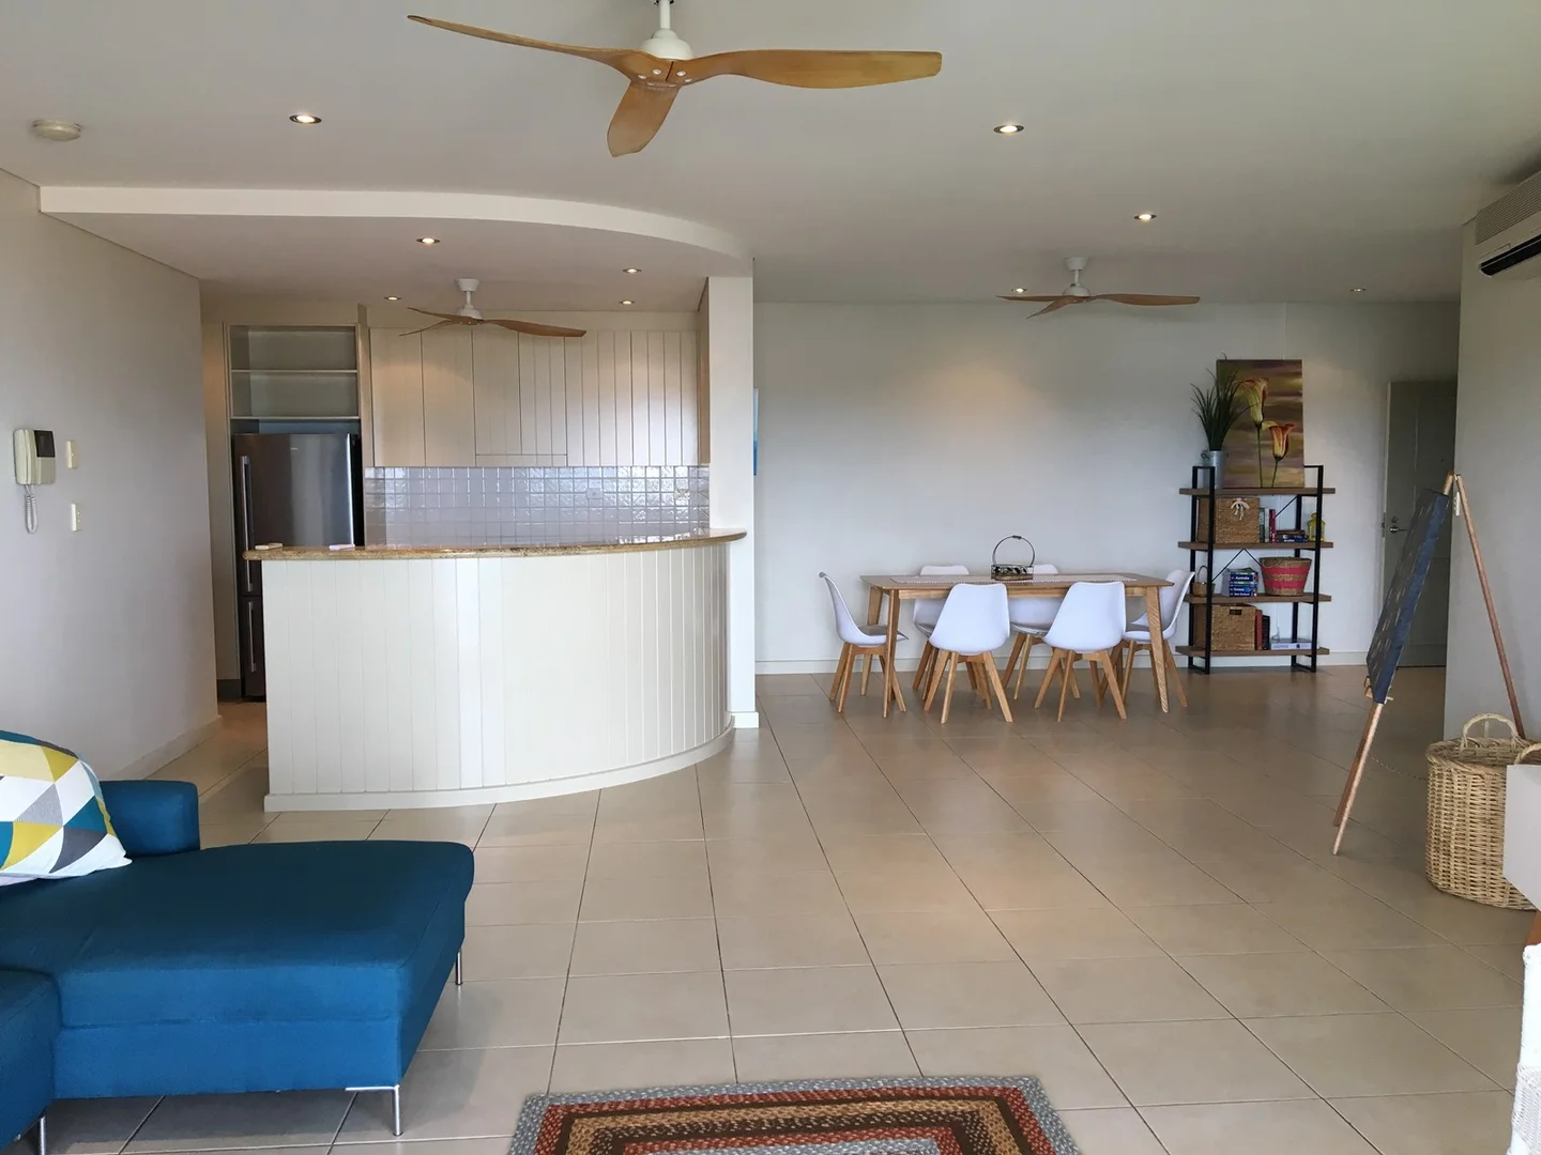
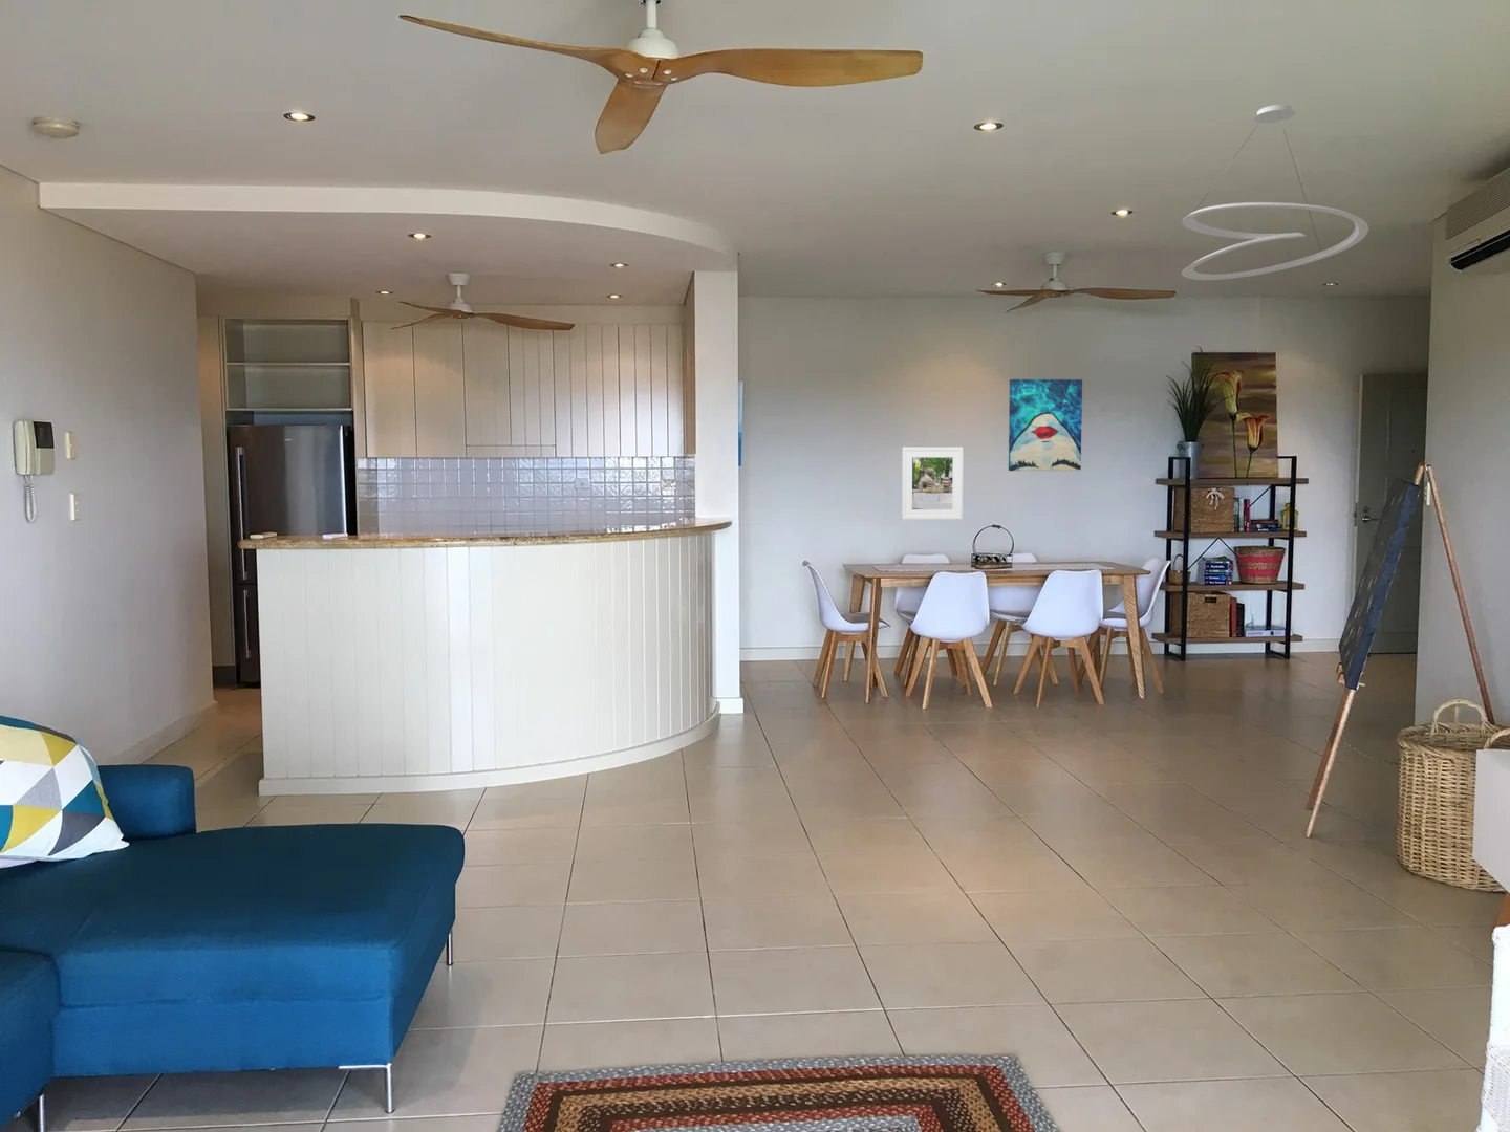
+ wall art [1008,378,1083,472]
+ ceiling light fixture [1181,103,1370,281]
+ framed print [901,447,964,521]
